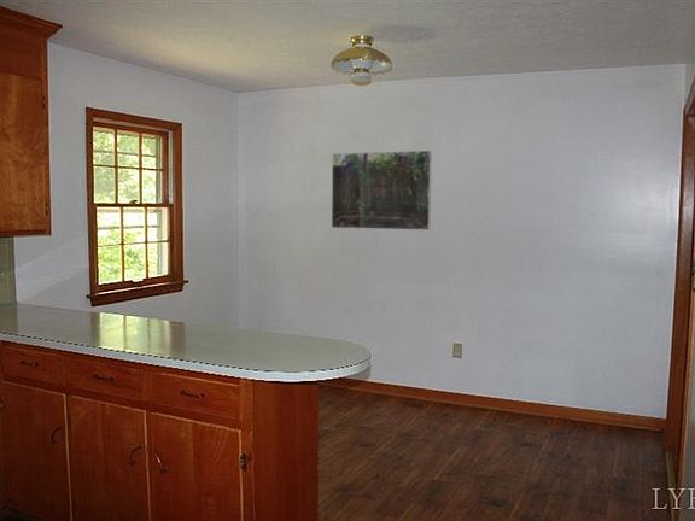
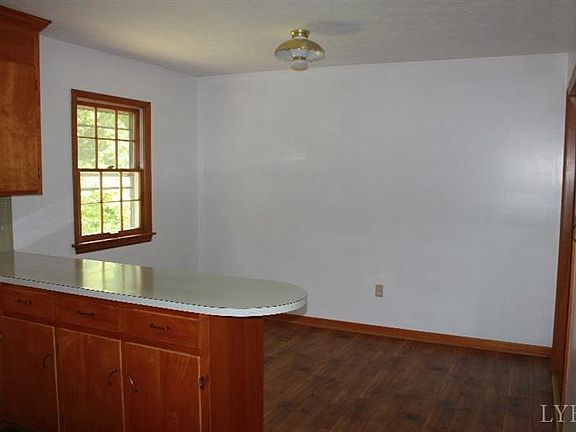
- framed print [331,150,433,232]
